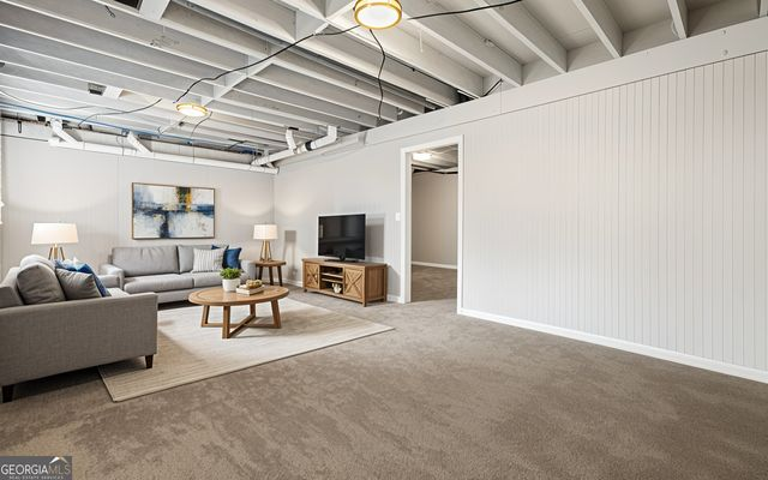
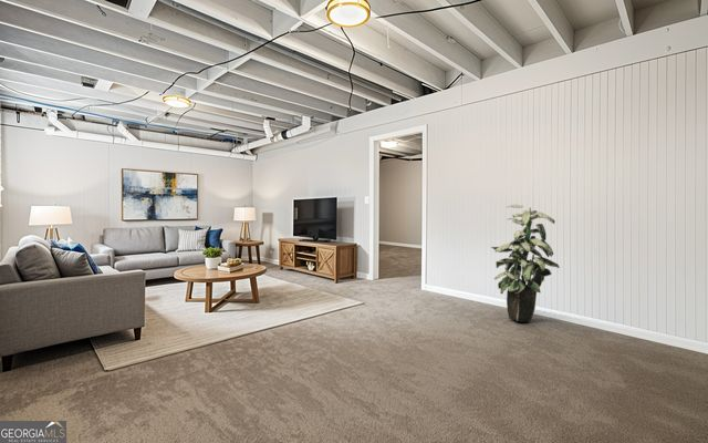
+ indoor plant [490,204,561,323]
